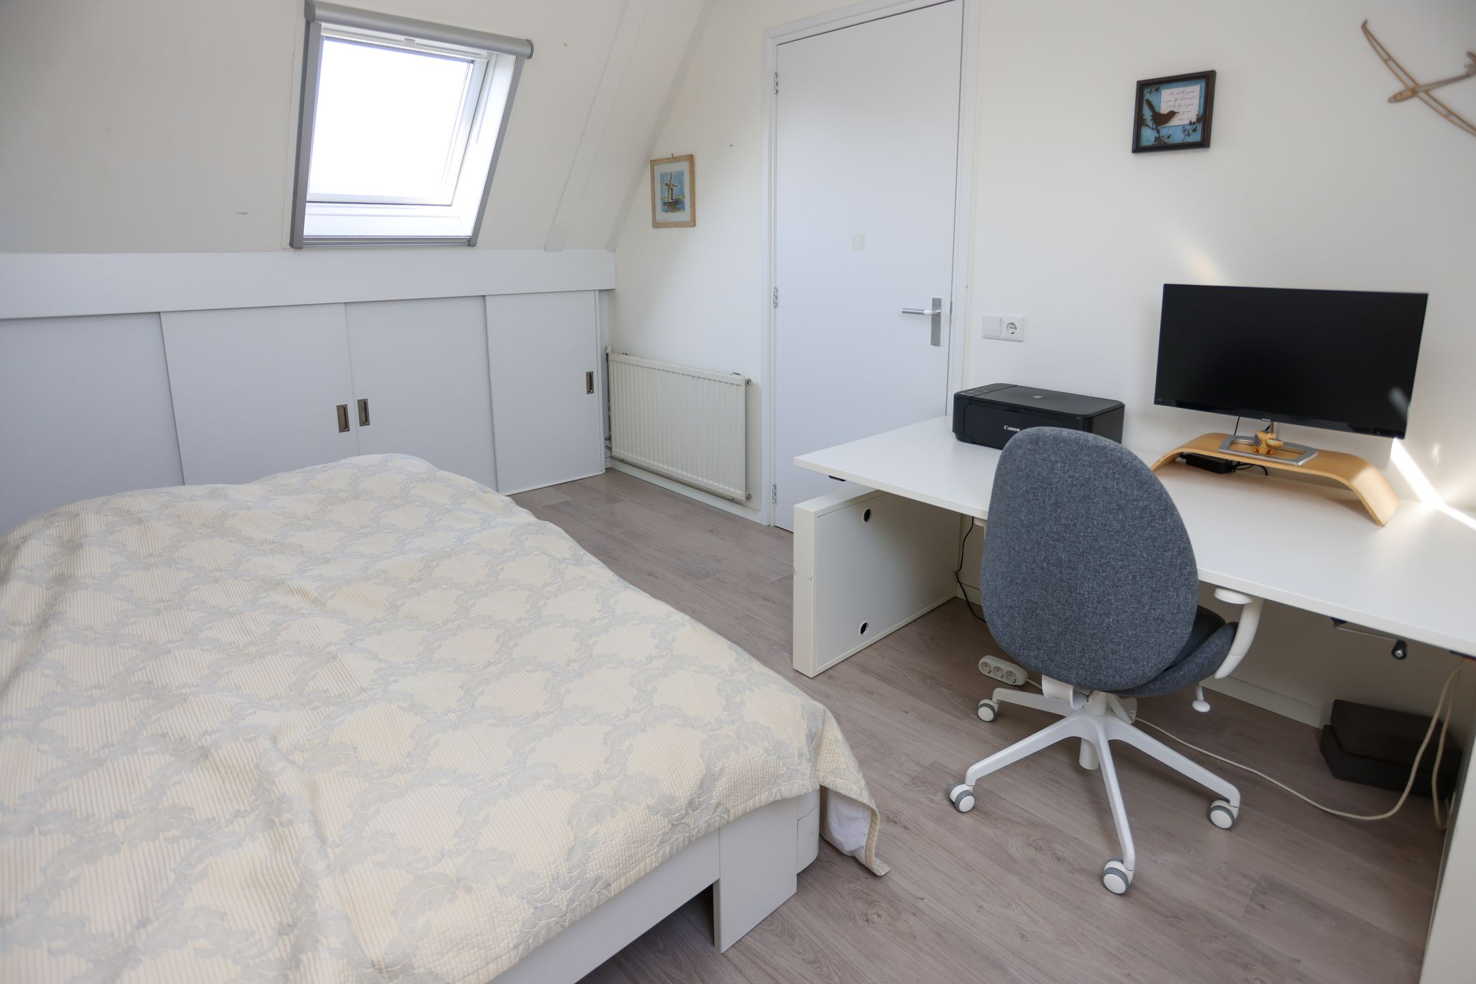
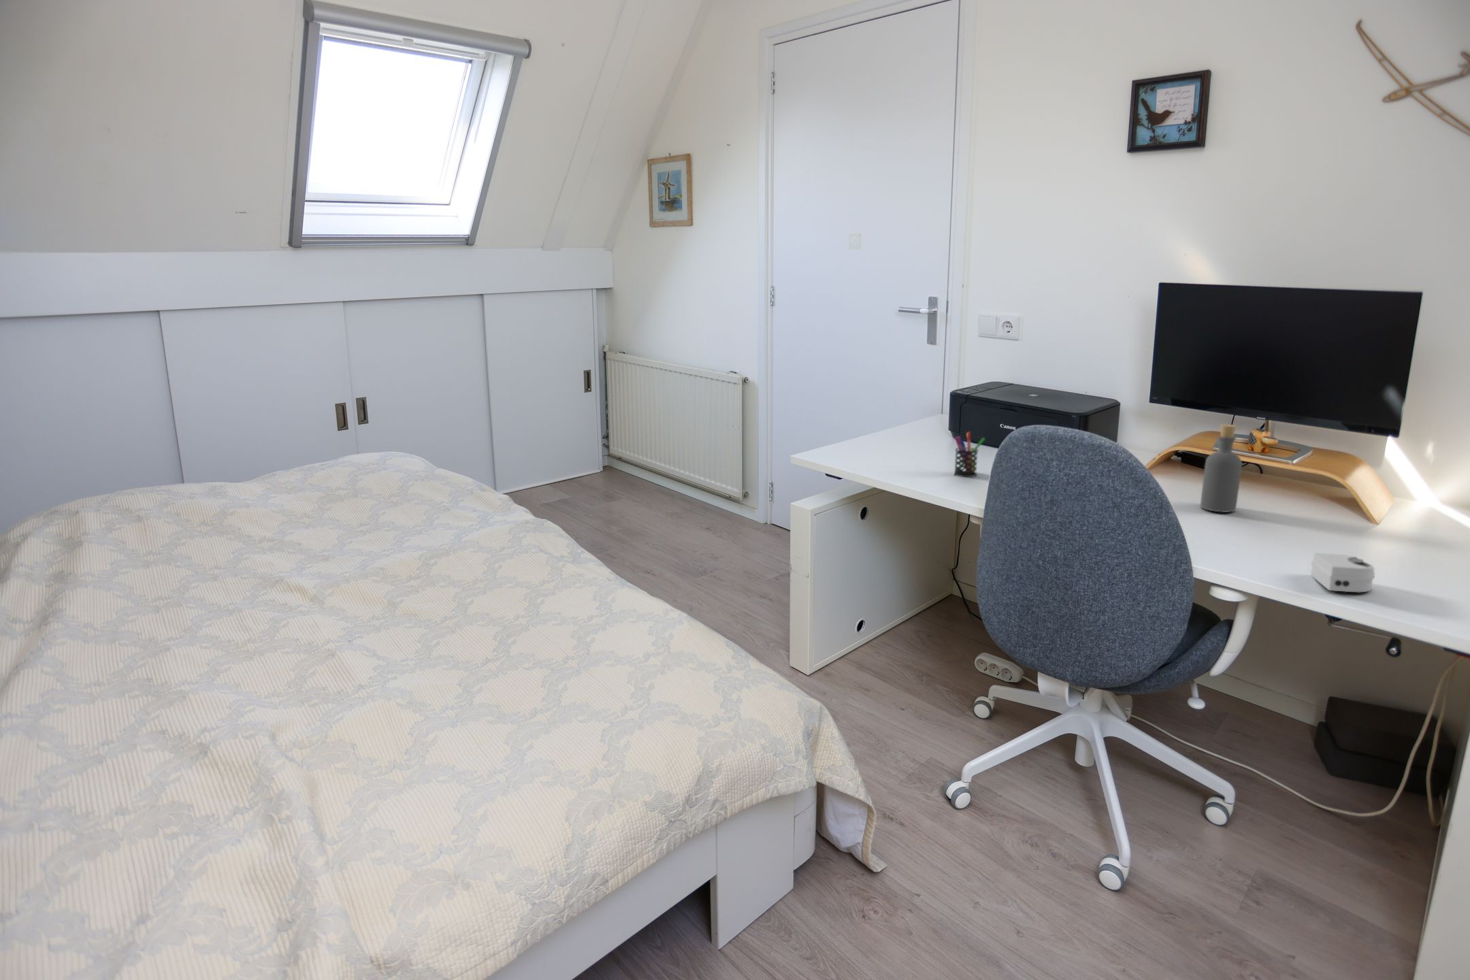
+ bottle [1200,424,1242,513]
+ pen holder [954,431,985,478]
+ computer mouse [1310,552,1376,594]
